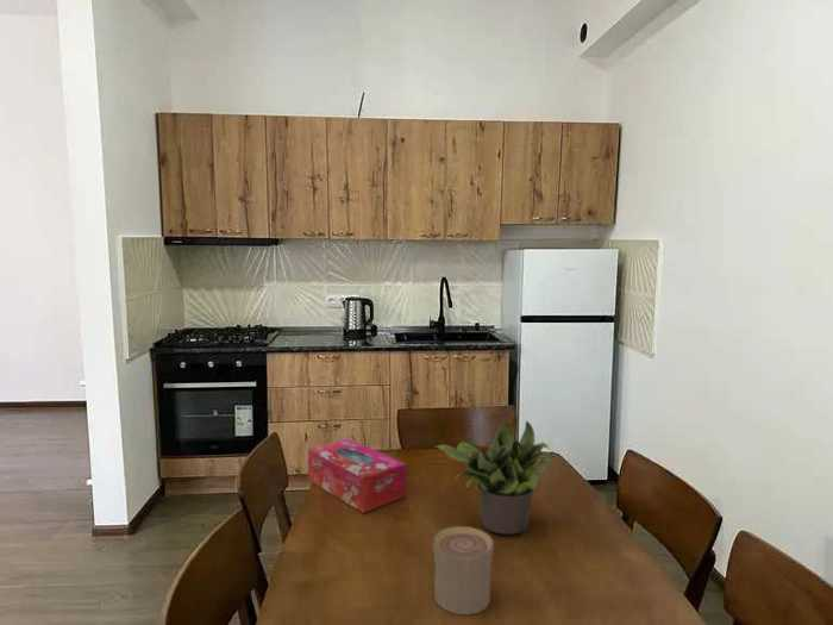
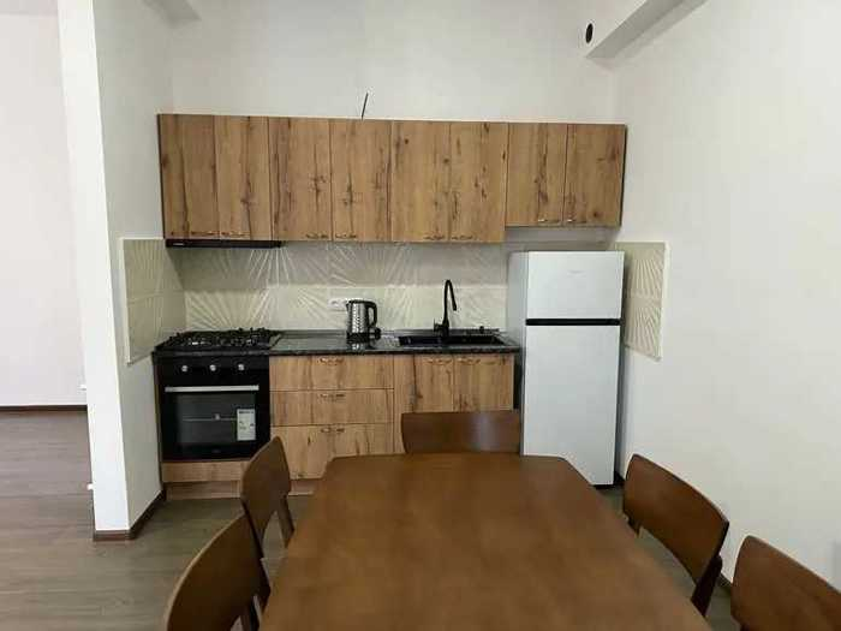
- tissue box [307,438,407,514]
- cup [432,525,495,615]
- potted plant [434,418,555,536]
